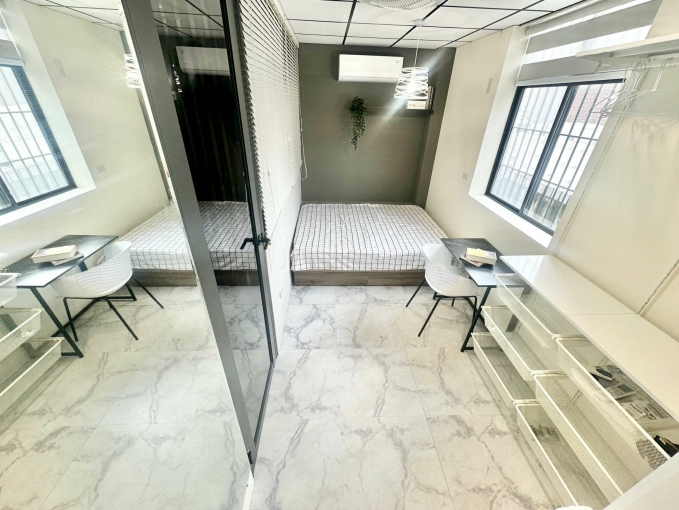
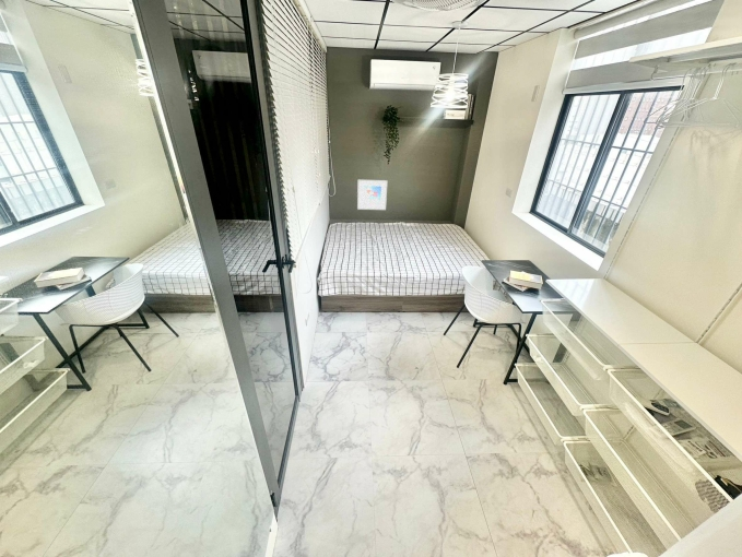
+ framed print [356,179,388,211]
